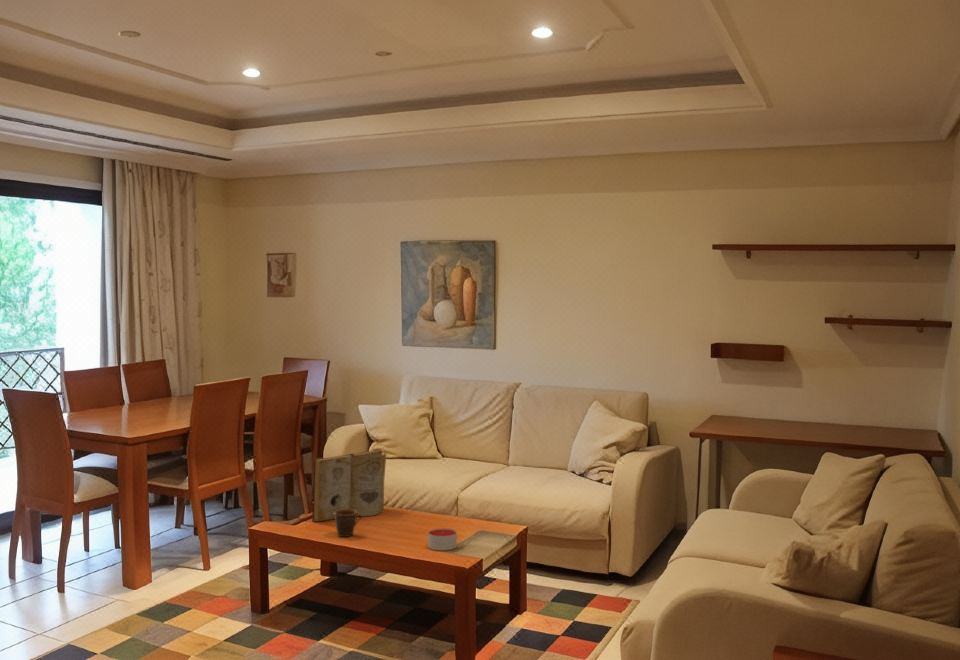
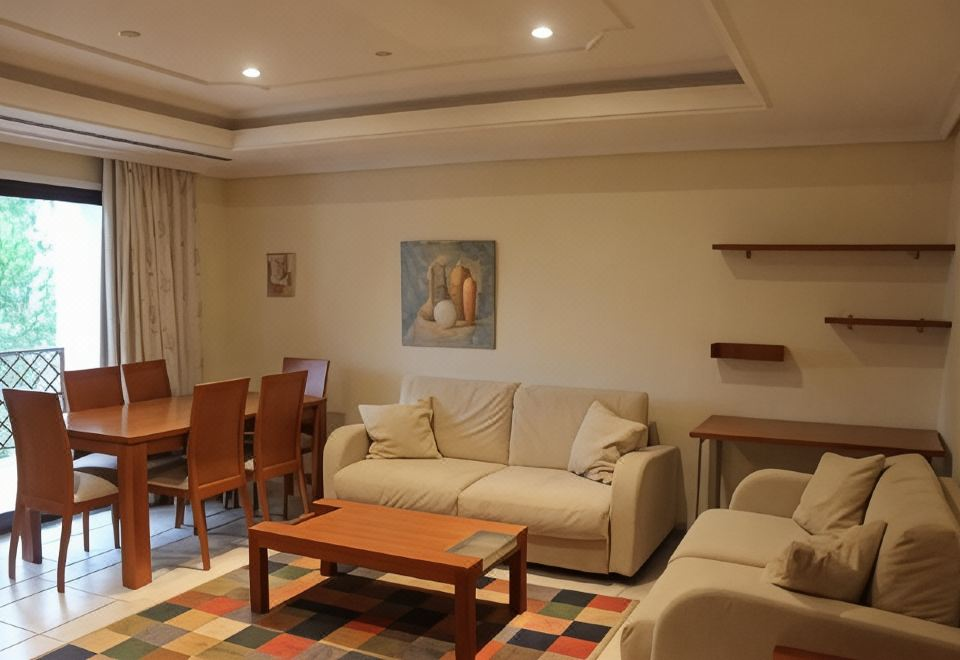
- candle [427,527,458,551]
- mug [334,509,362,538]
- book [311,447,387,523]
